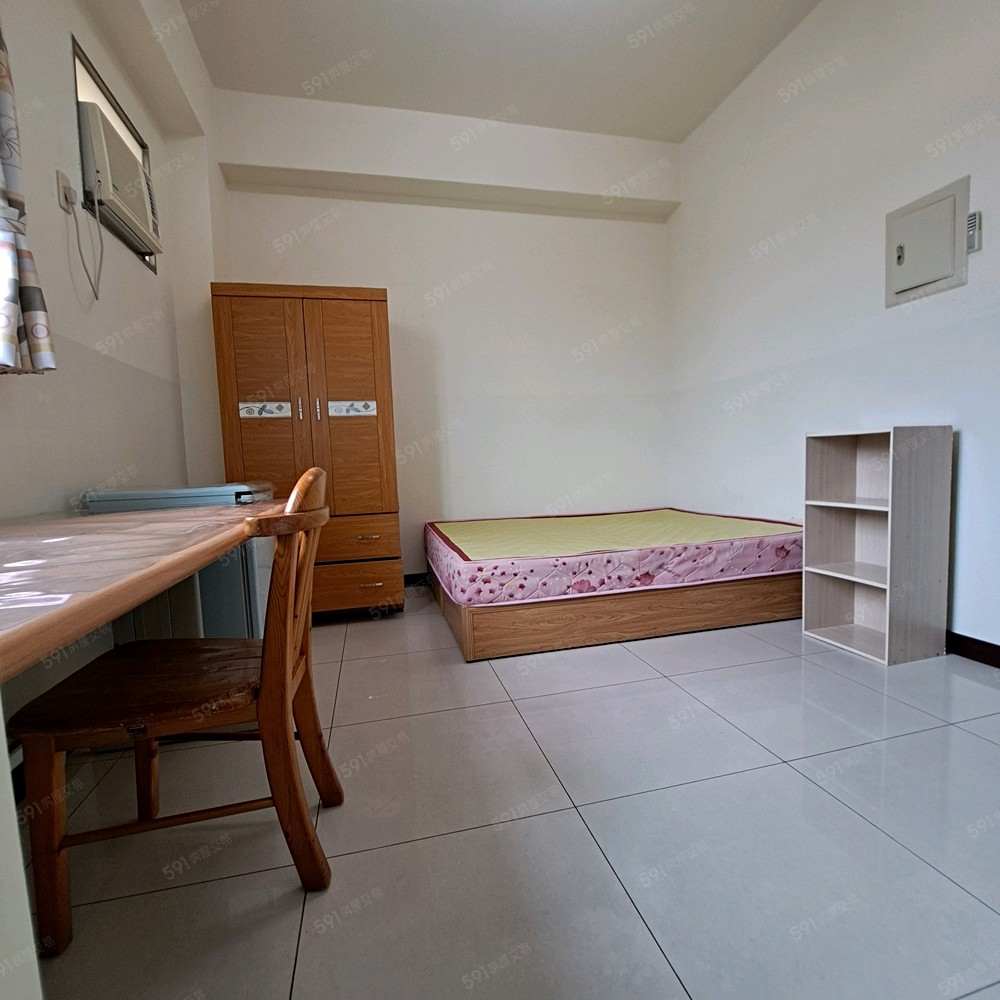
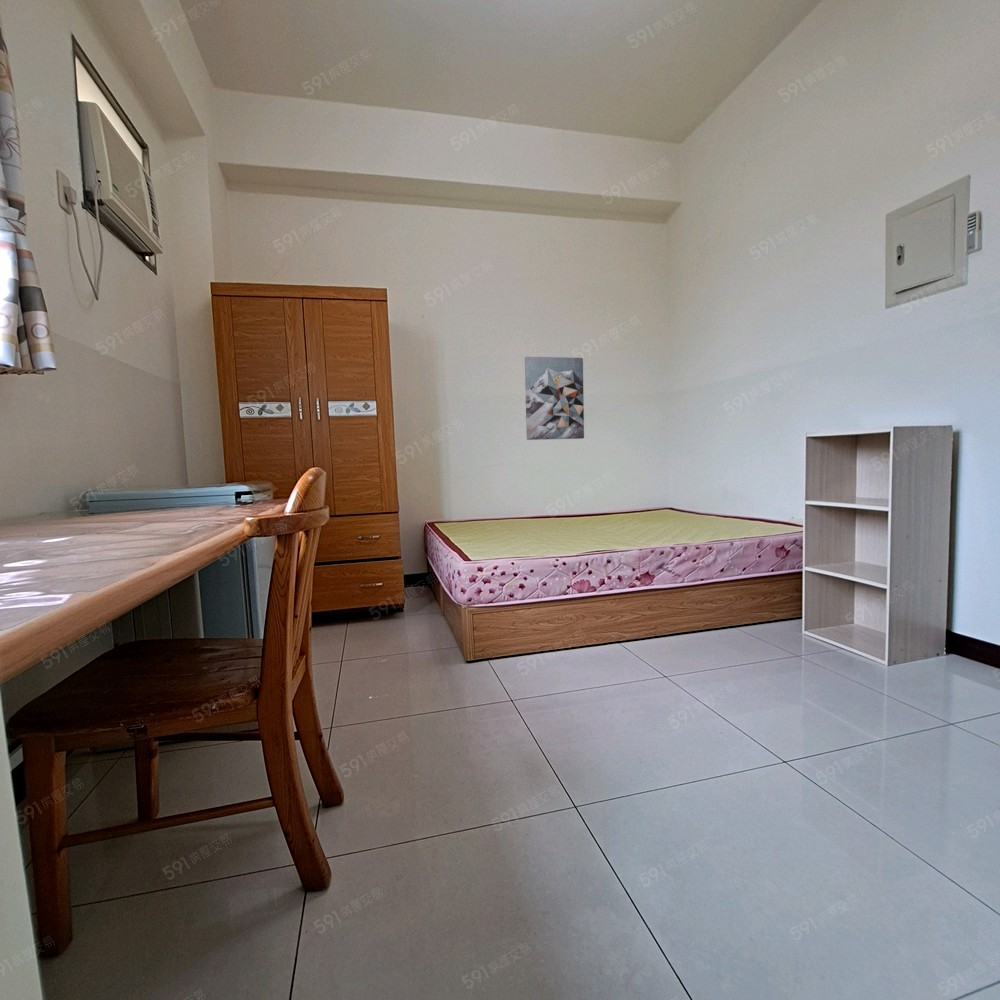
+ wall art [524,356,585,441]
